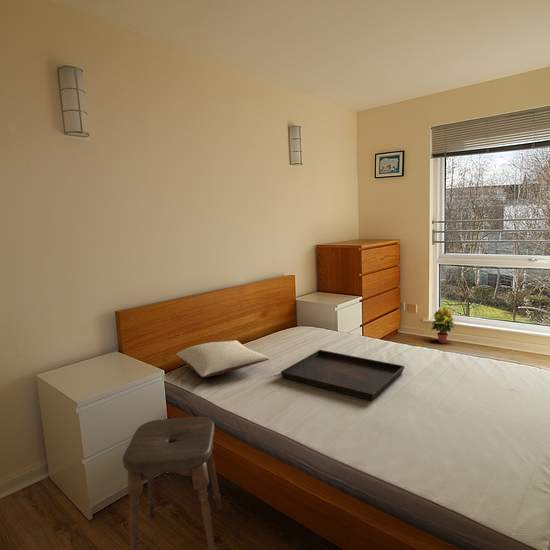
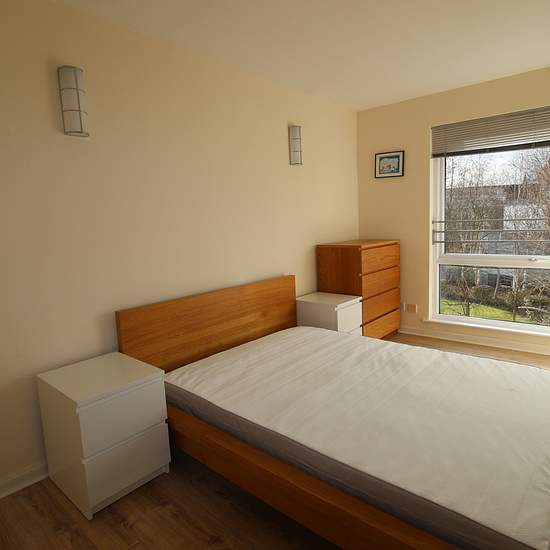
- pillow [175,339,270,378]
- serving tray [280,349,405,401]
- stool [122,416,222,550]
- potted plant [431,306,457,344]
